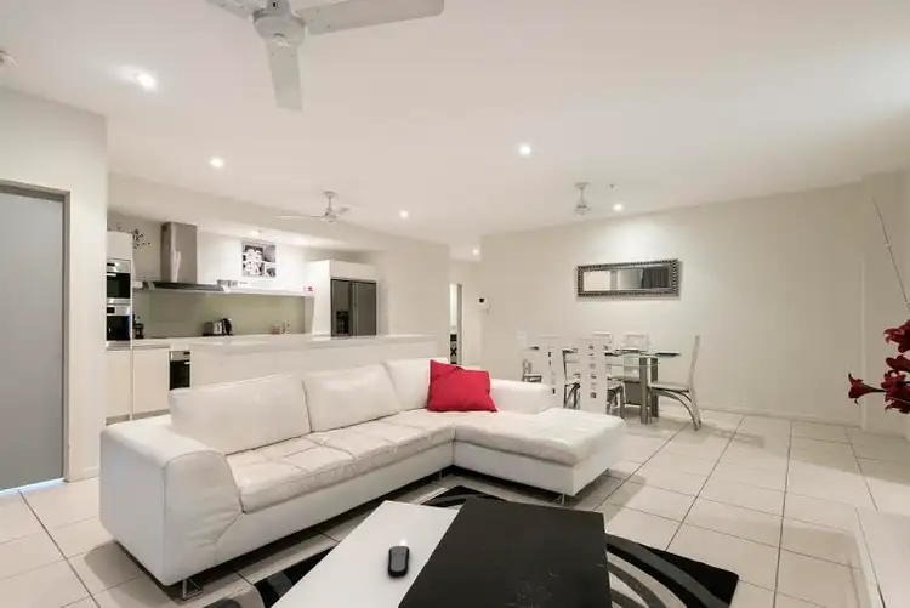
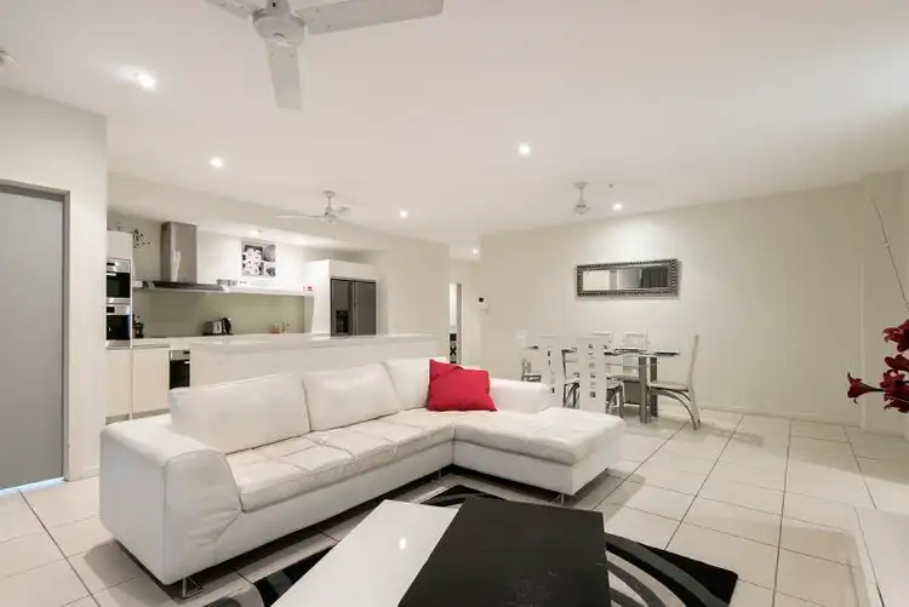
- remote control [387,545,411,579]
